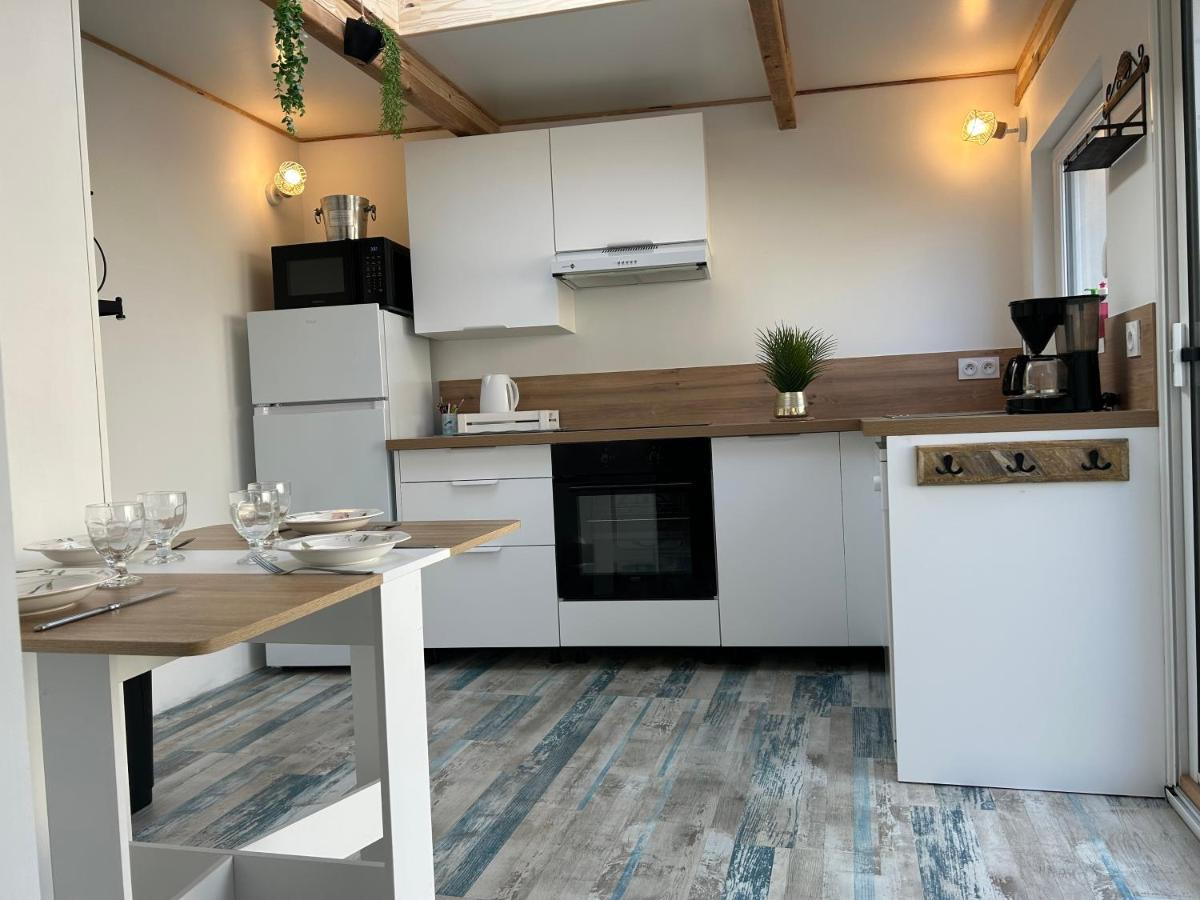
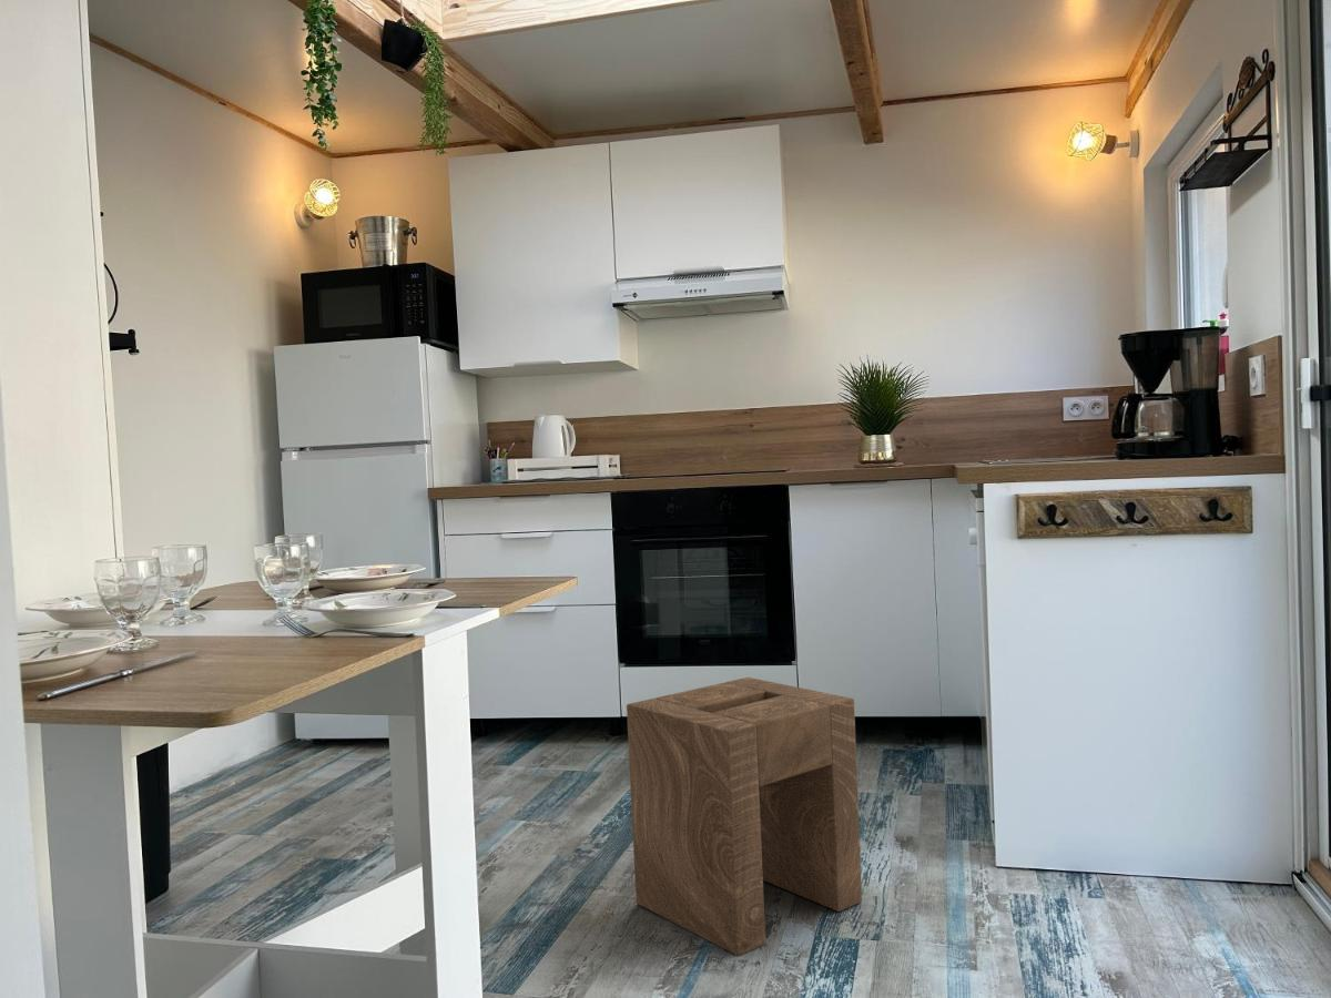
+ stool [626,676,863,957]
